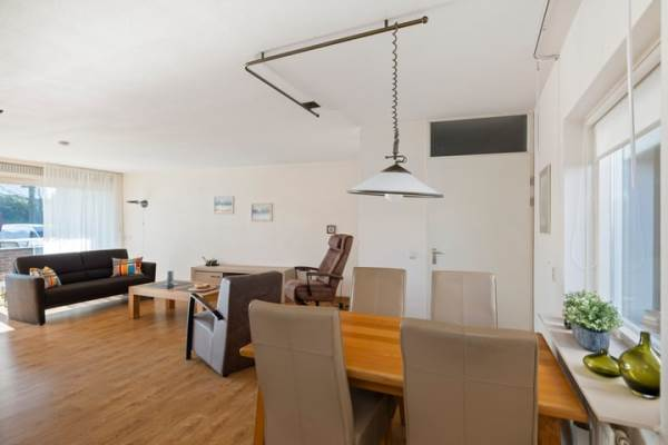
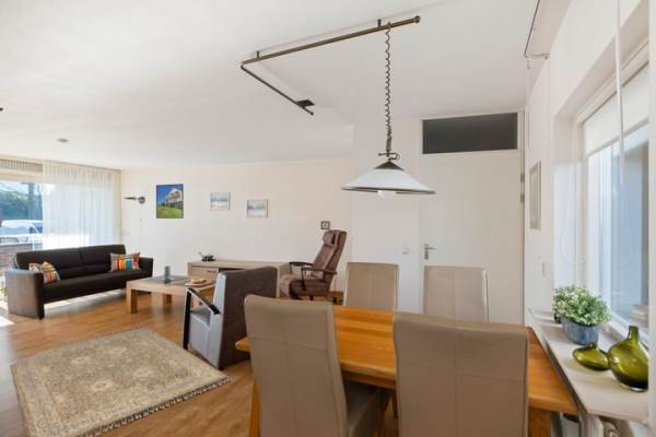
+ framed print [155,182,185,220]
+ rug [9,324,233,437]
